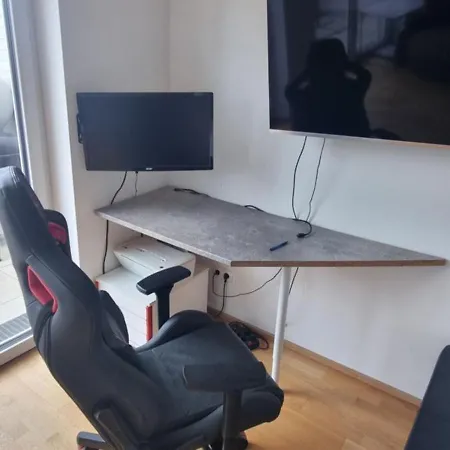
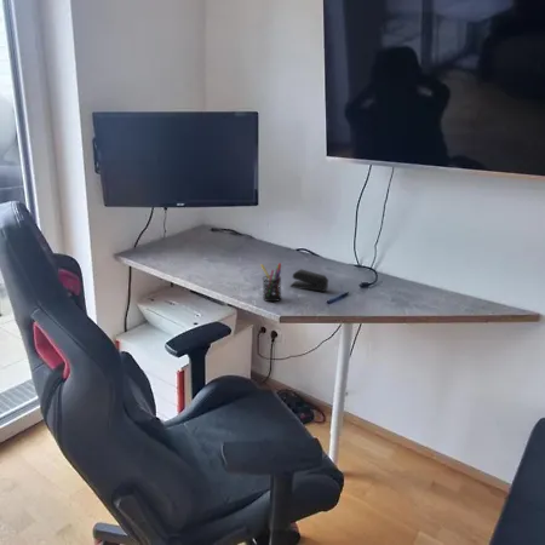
+ pen holder [259,262,282,303]
+ stapler [289,268,329,293]
